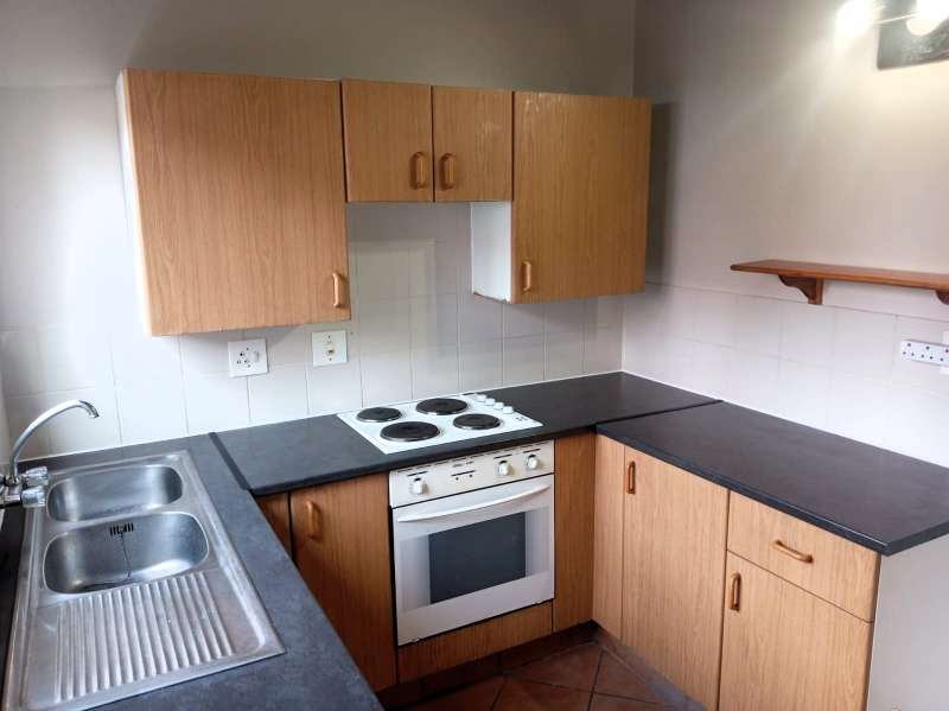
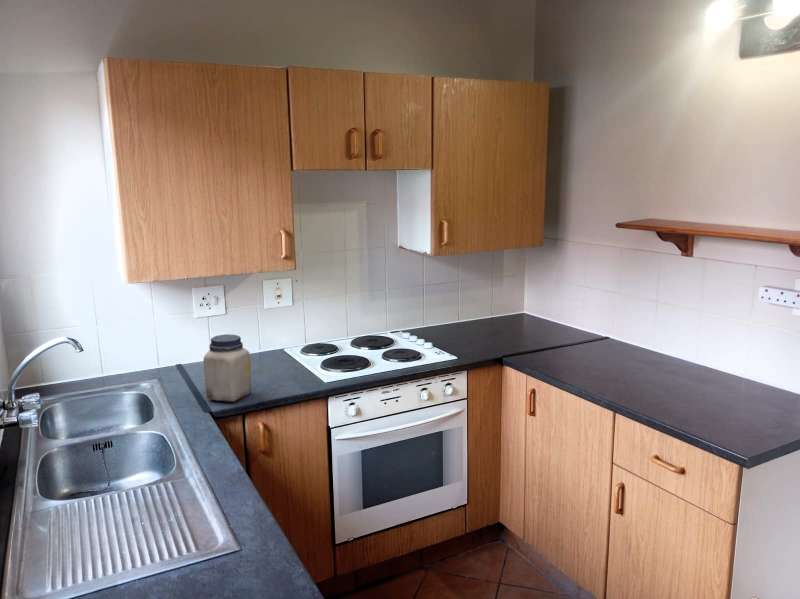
+ jar [203,333,252,402]
